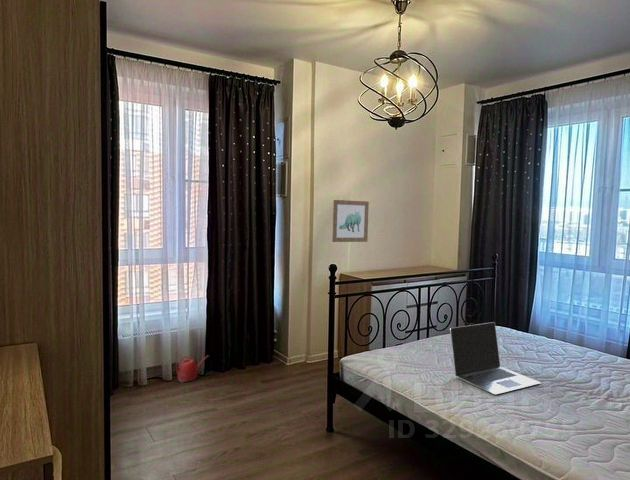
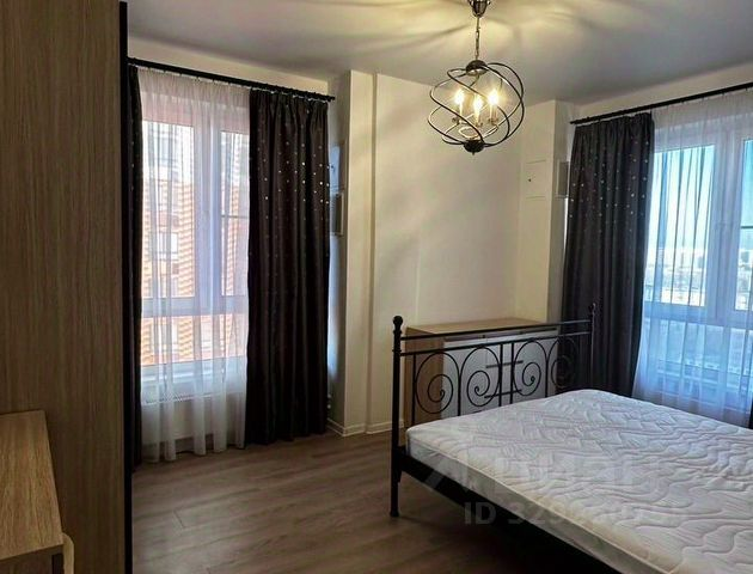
- watering can [175,354,210,383]
- wall art [331,199,370,243]
- laptop [449,321,542,396]
